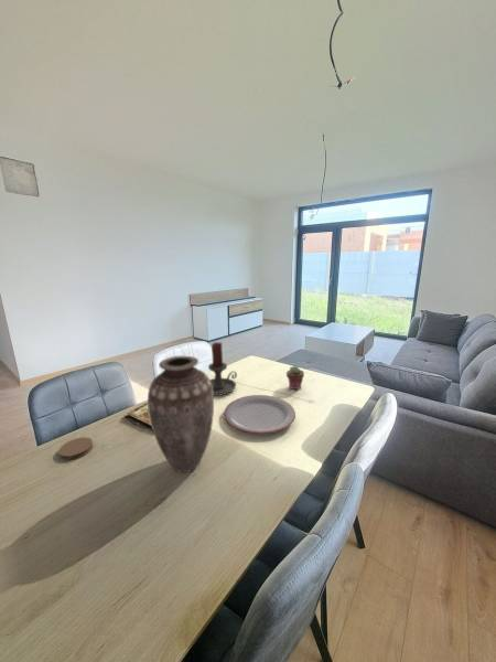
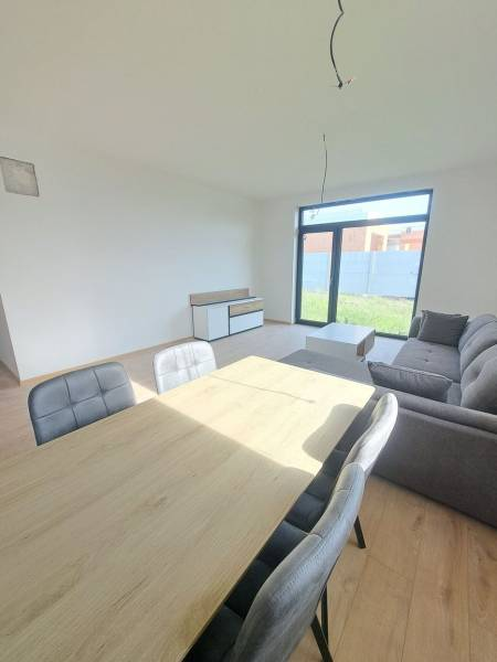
- book [123,402,153,431]
- vase [147,354,215,473]
- plate [223,394,296,435]
- potted succulent [285,365,305,391]
- candle holder [207,341,238,396]
- coaster [57,436,94,461]
